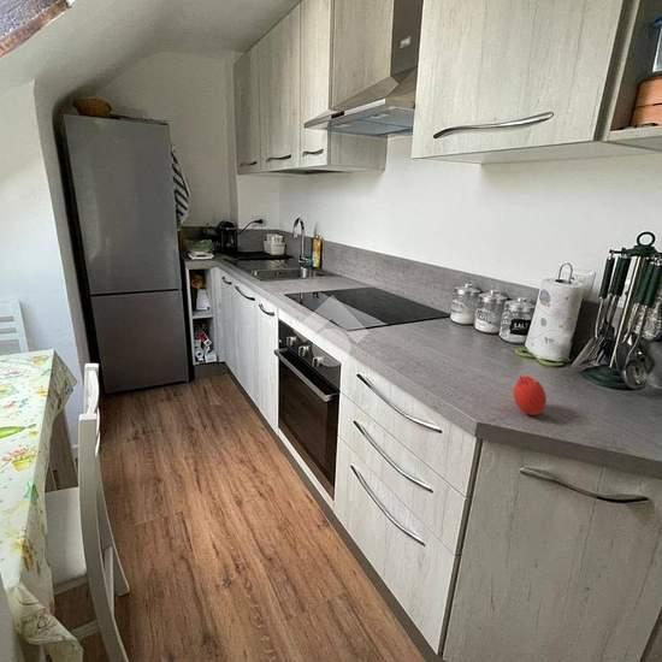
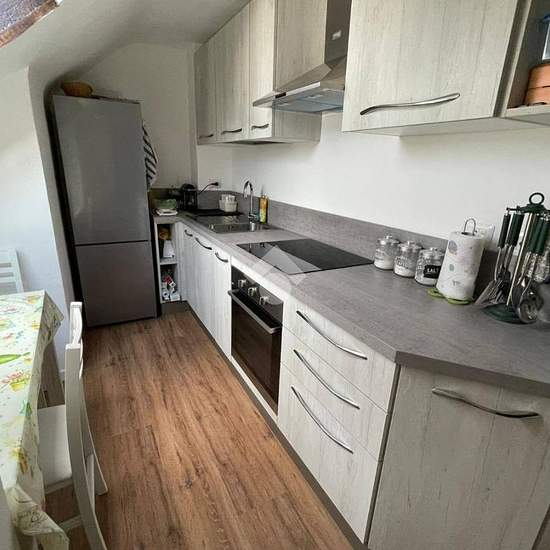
- fruit [513,374,548,416]
